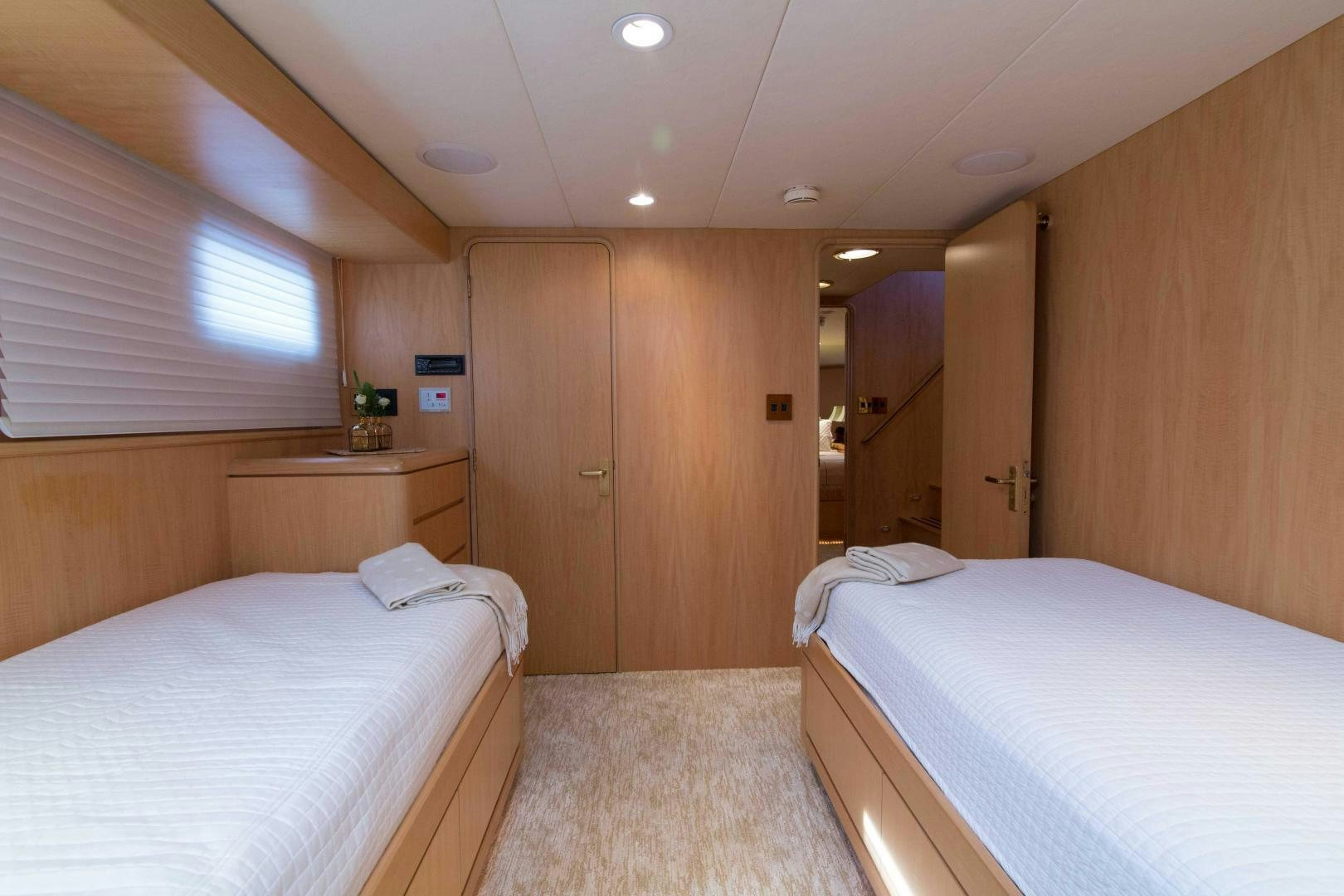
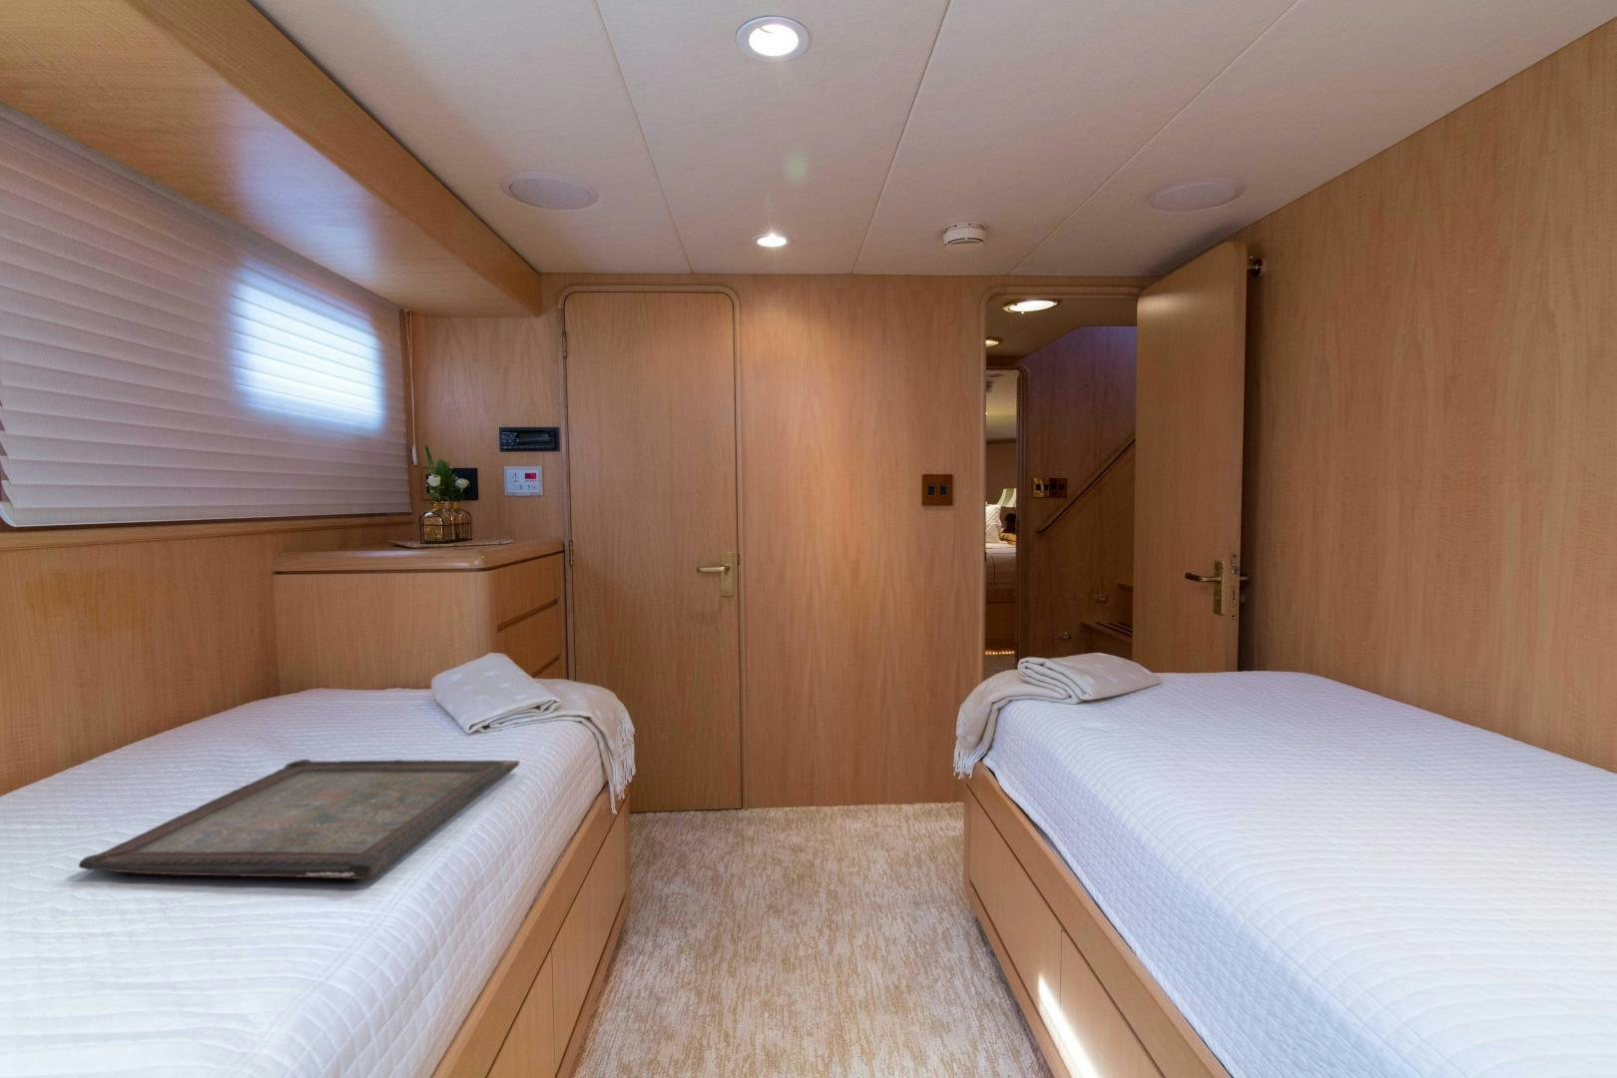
+ serving tray [78,759,520,881]
